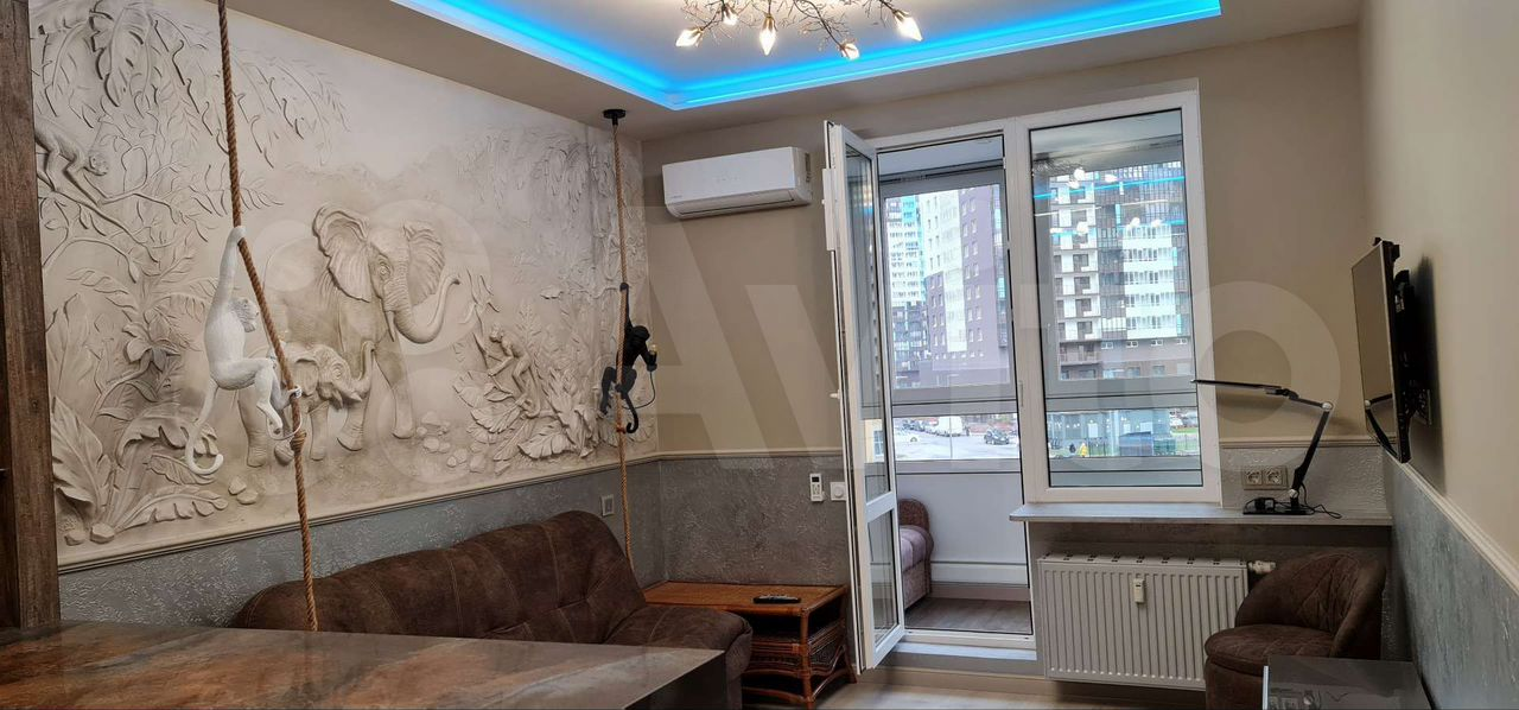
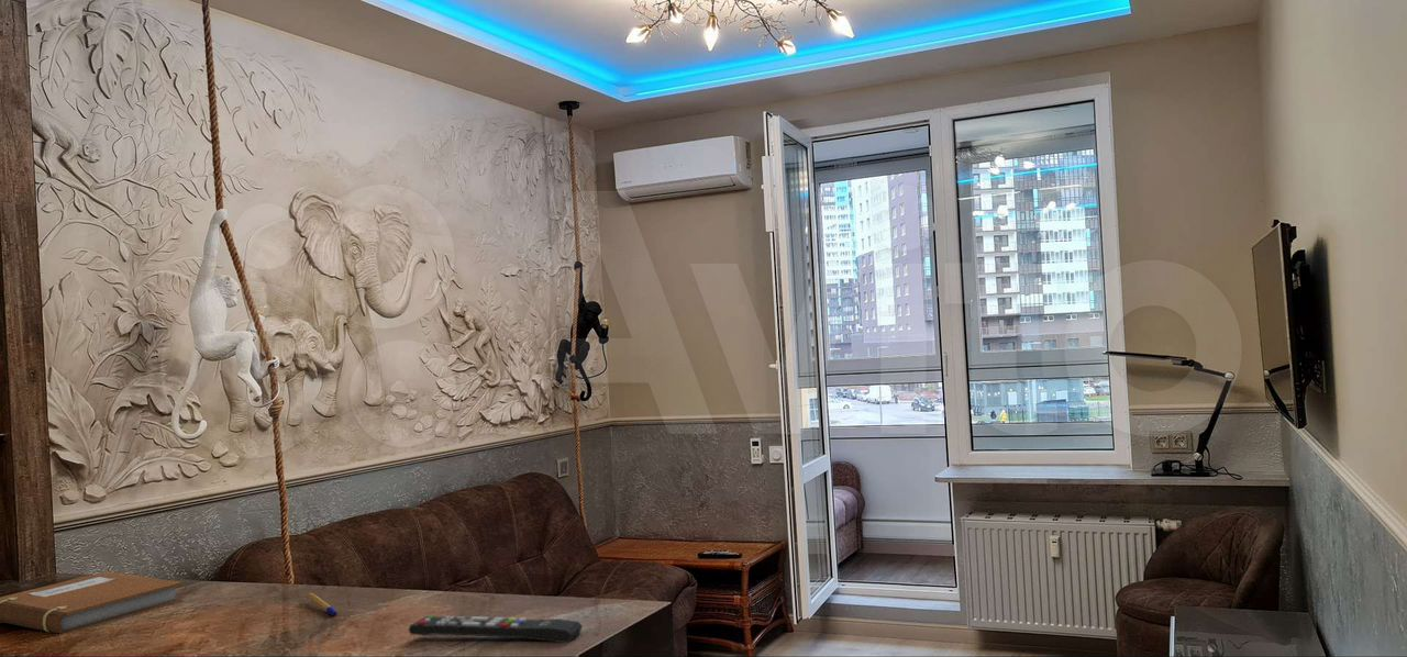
+ notebook [0,570,185,635]
+ remote control [408,614,584,644]
+ pen [307,592,337,617]
